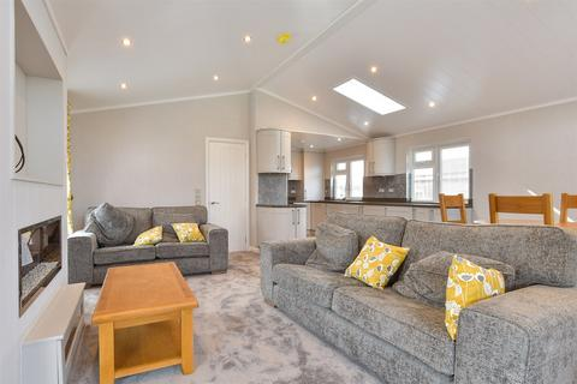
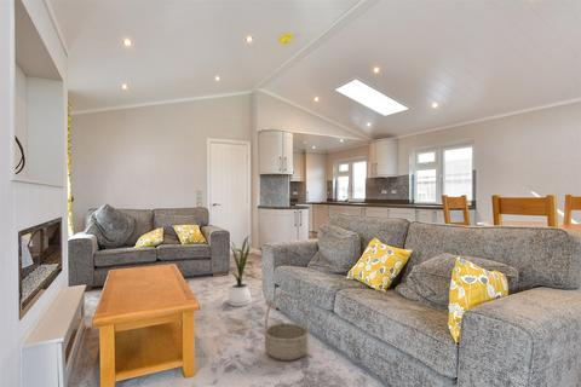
+ basket [263,293,310,362]
+ house plant [223,233,257,307]
